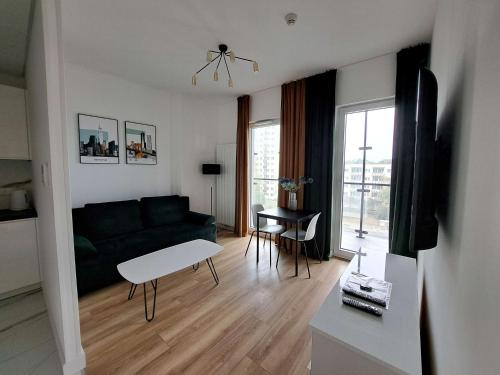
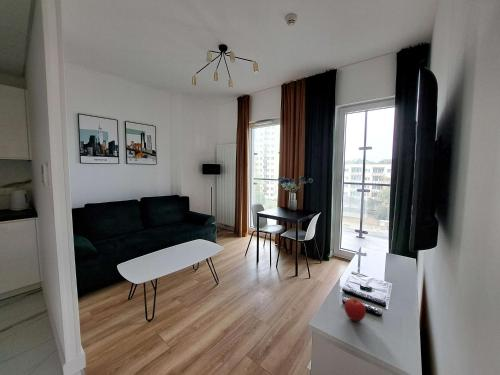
+ fruit [343,297,367,322]
